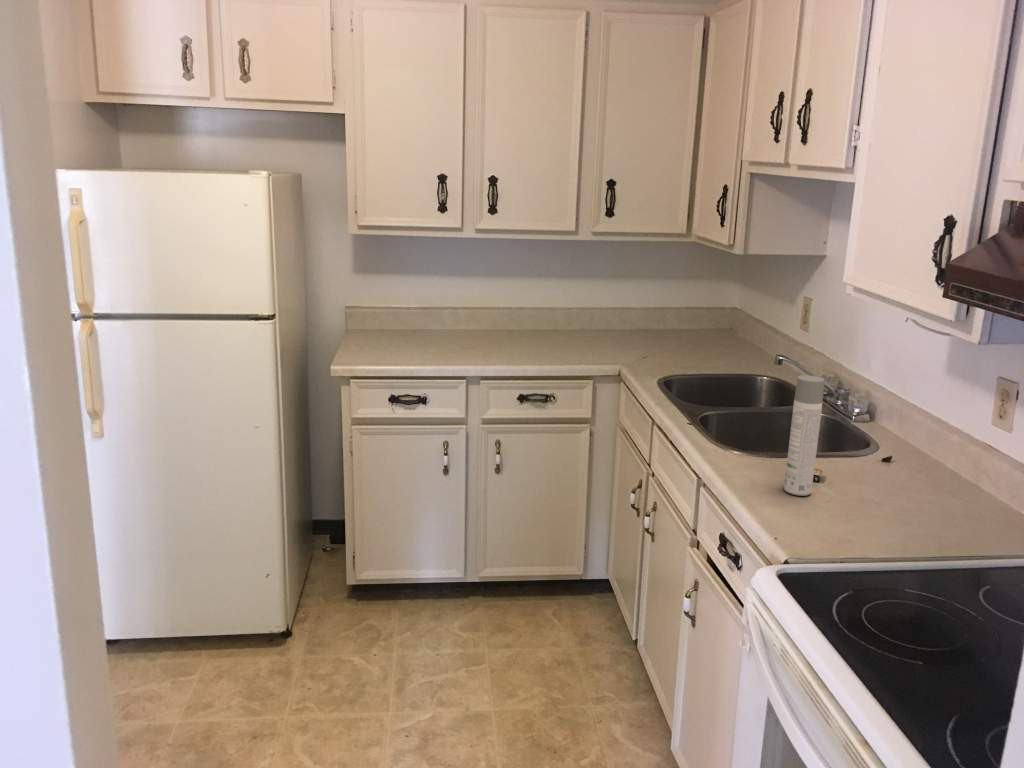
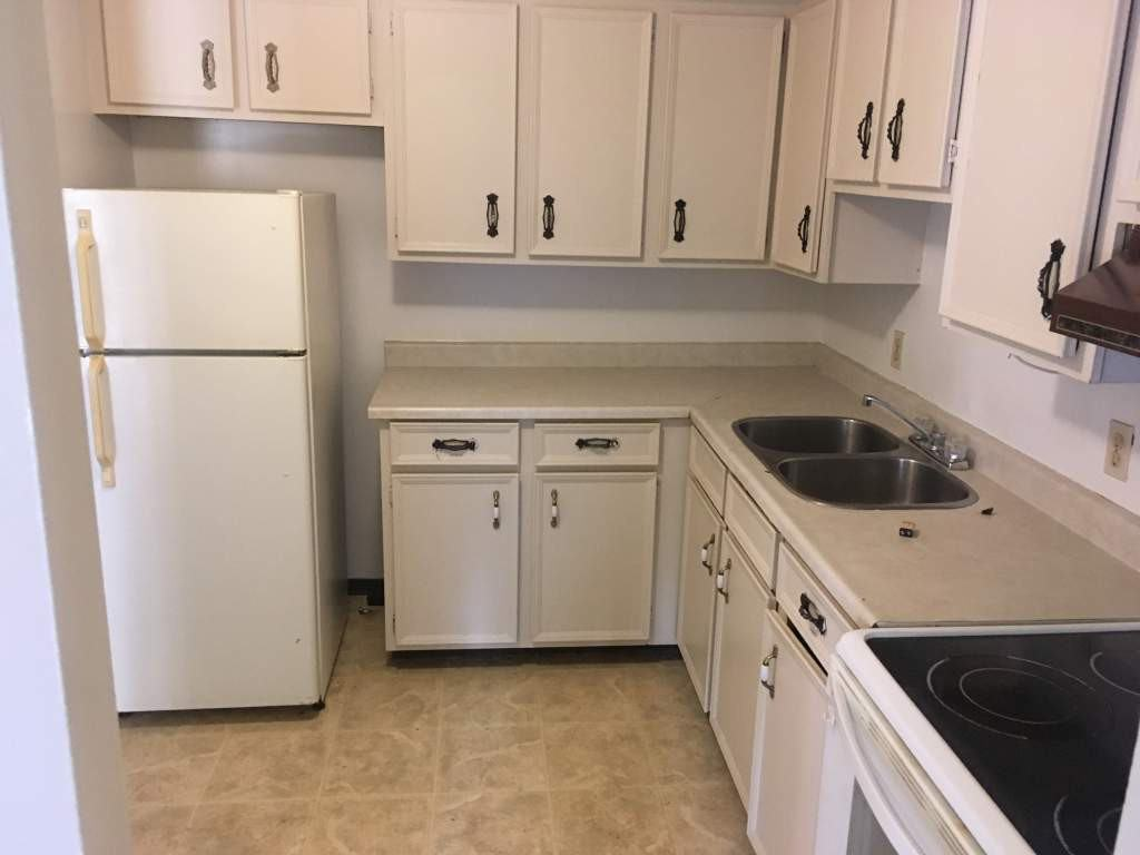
- spray bottle [783,374,825,497]
